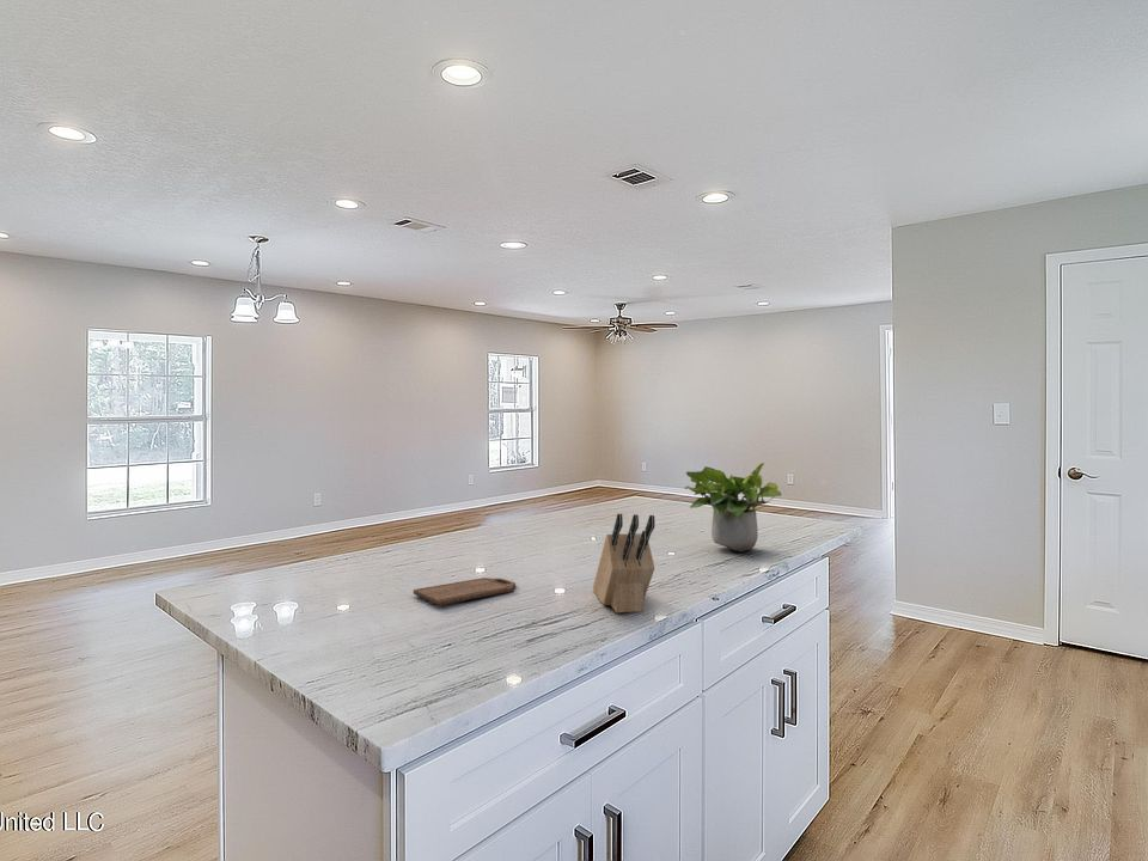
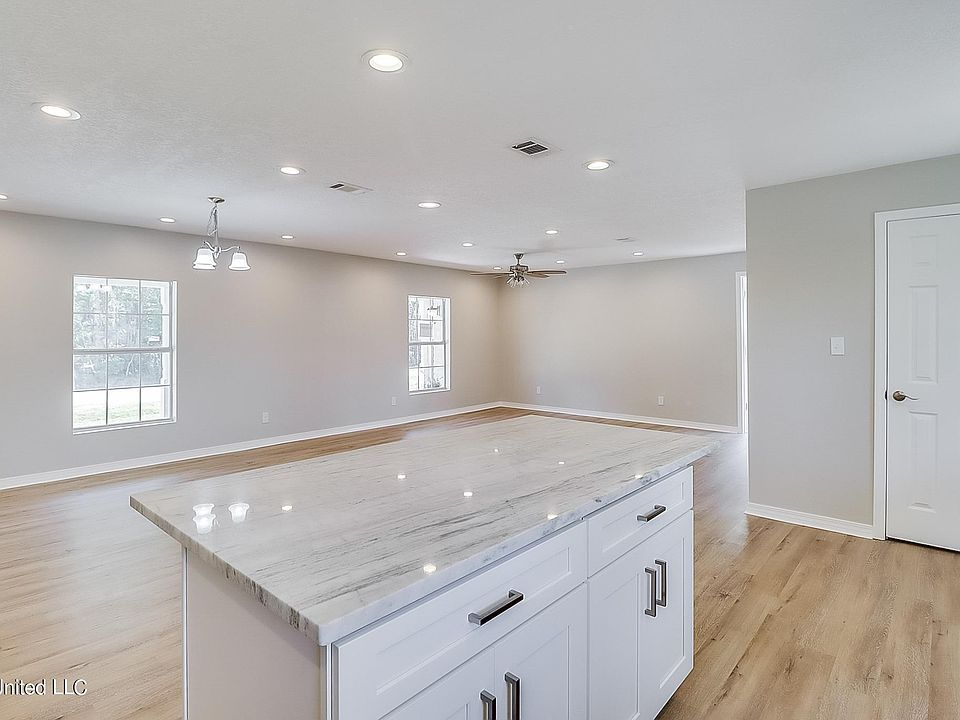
- knife block [592,513,657,613]
- cutting board [413,576,517,606]
- potted plant [684,462,783,554]
